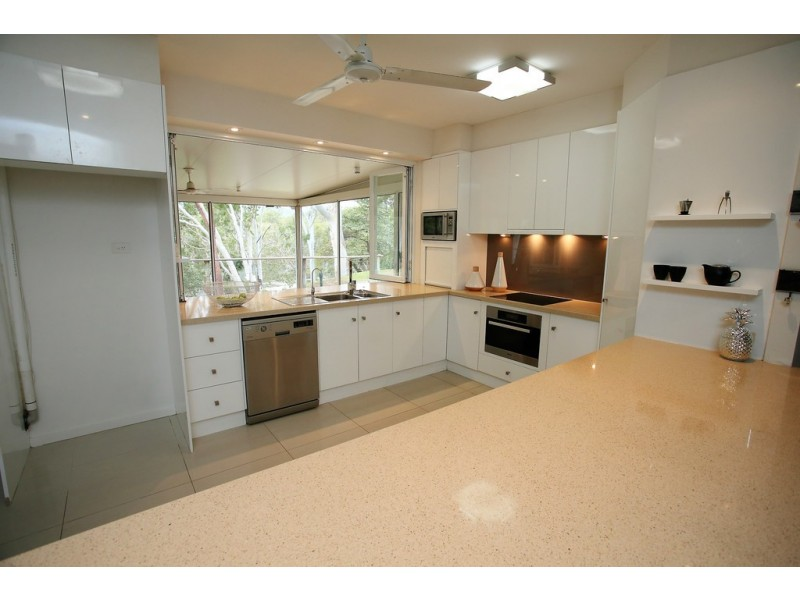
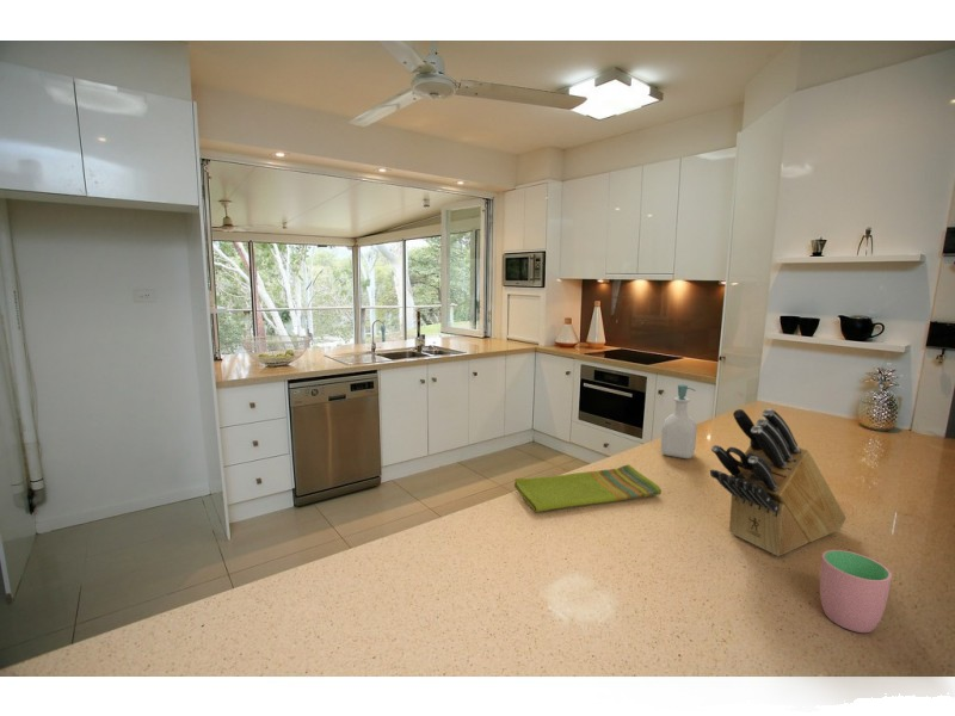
+ soap bottle [660,383,698,459]
+ knife block [709,408,848,557]
+ dish towel [513,463,663,513]
+ cup [819,549,893,634]
